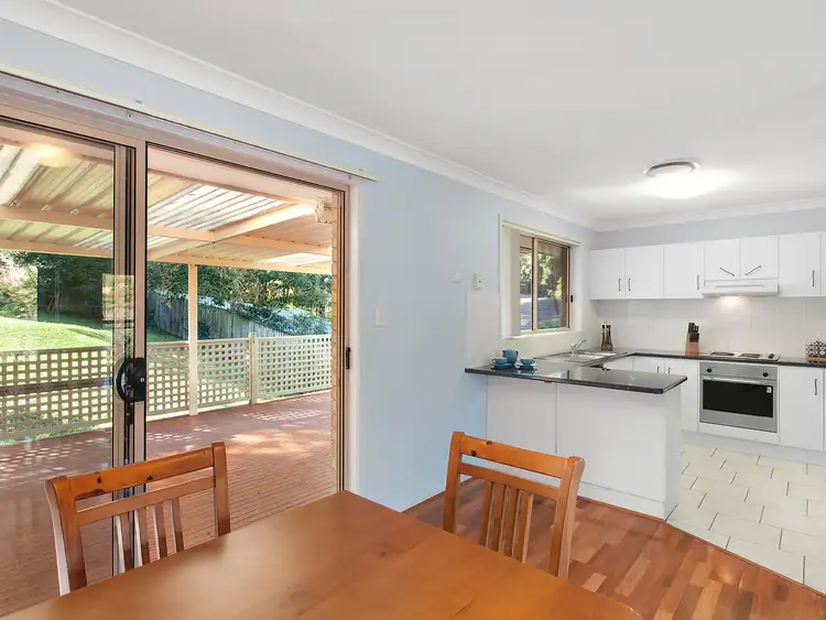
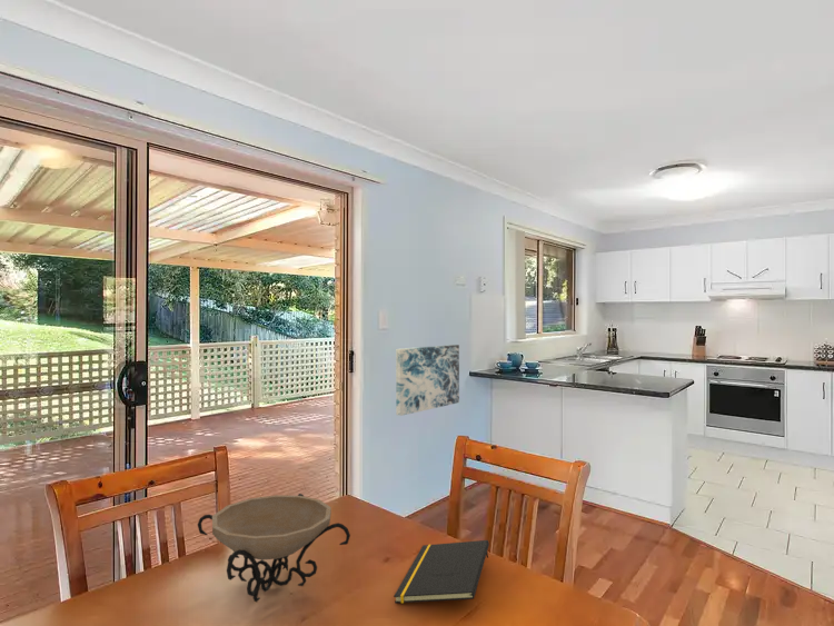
+ decorative bowl [197,493,351,604]
+ wall art [395,344,460,417]
+ notepad [393,539,490,604]
